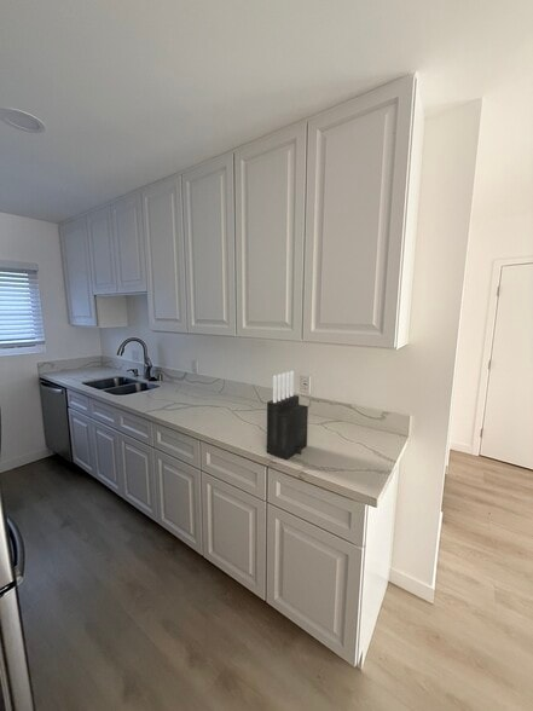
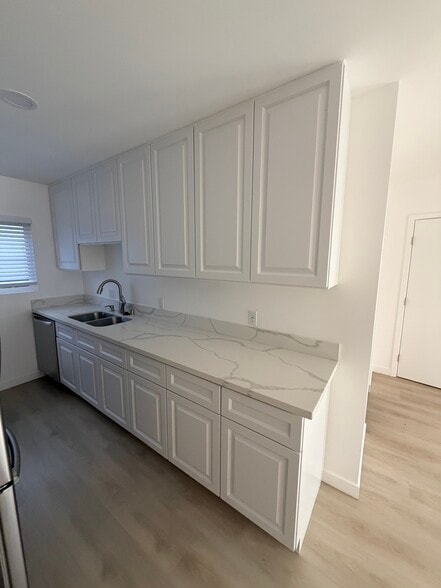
- knife block [266,370,309,461]
